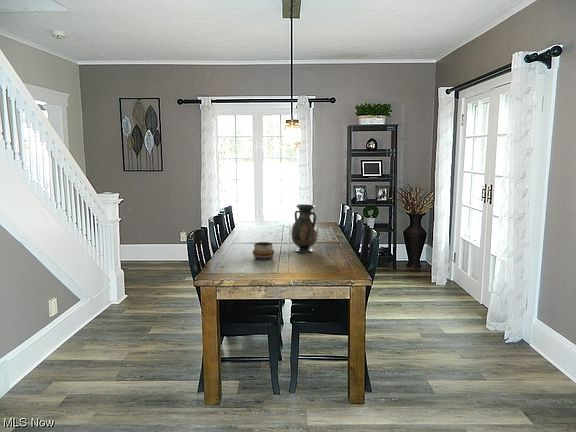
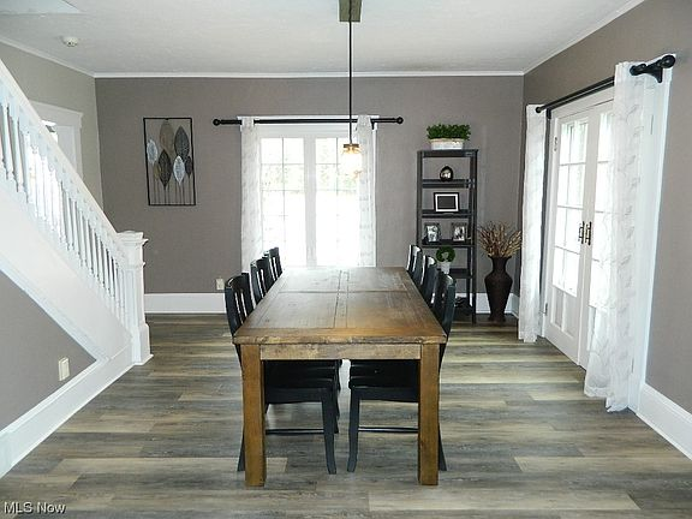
- vase [290,203,319,254]
- decorative bowl [252,241,275,260]
